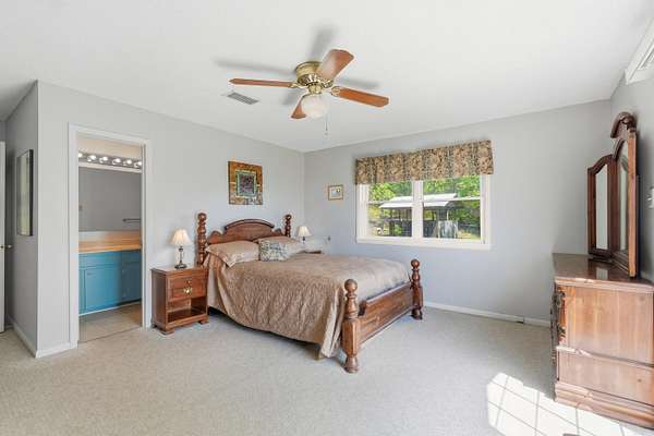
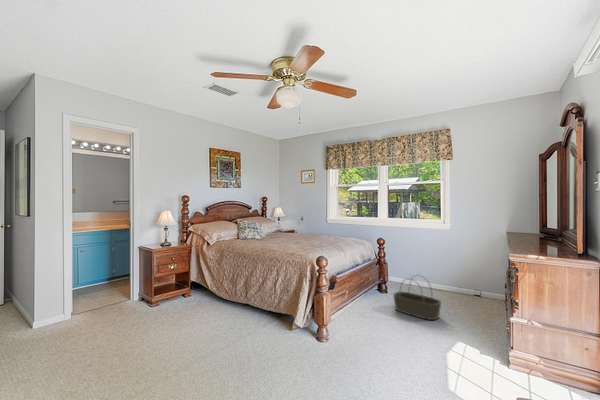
+ basket [392,274,442,321]
